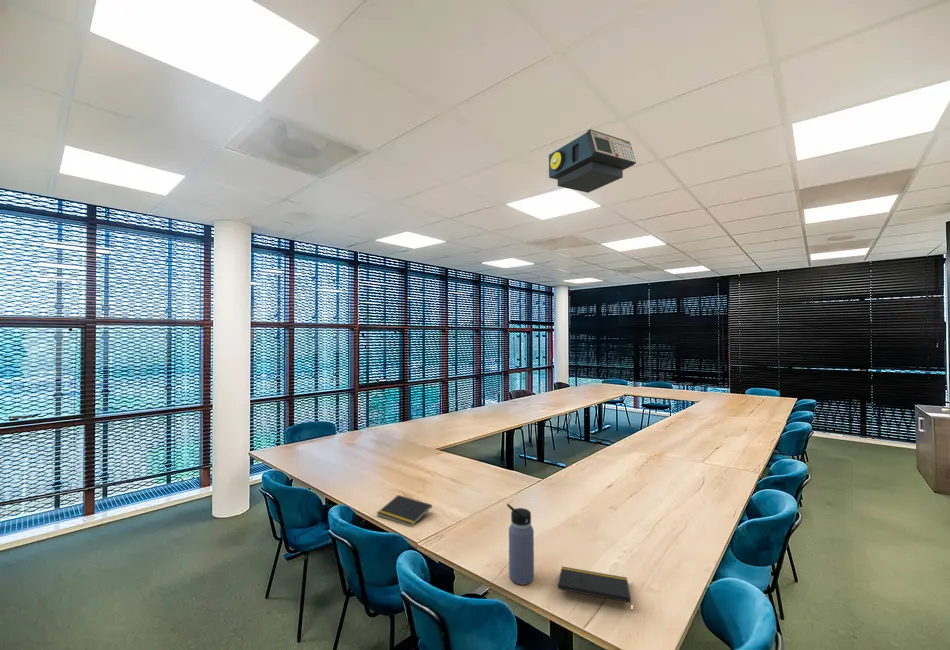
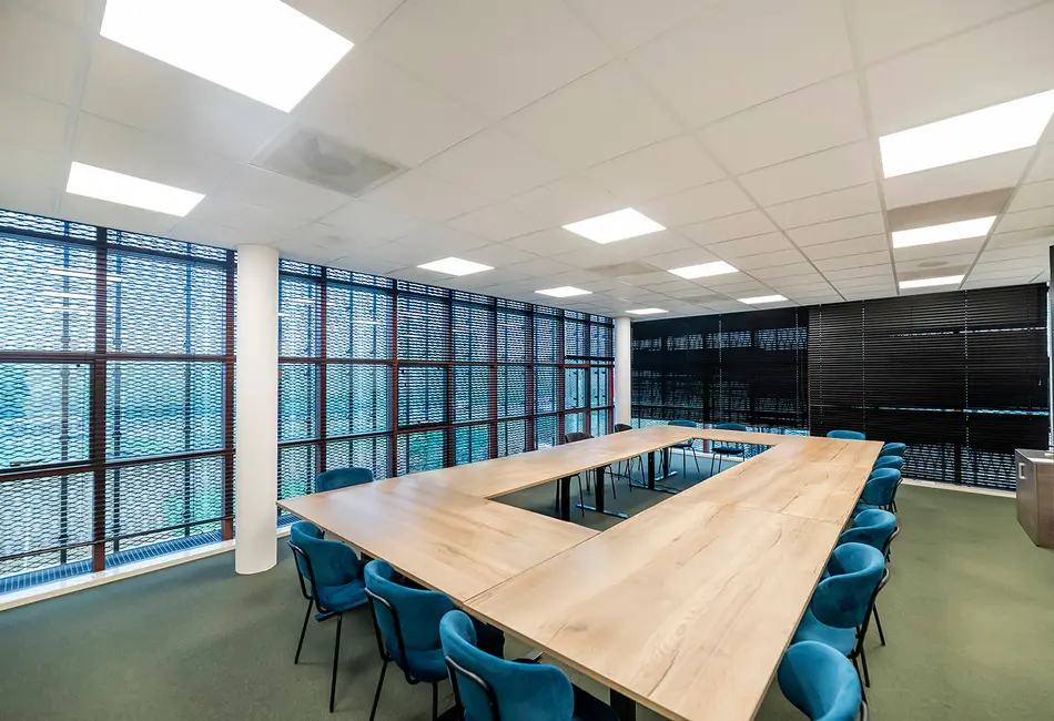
- notepad [557,566,634,613]
- notepad [376,494,433,528]
- projector [548,128,637,194]
- water bottle [506,503,535,586]
